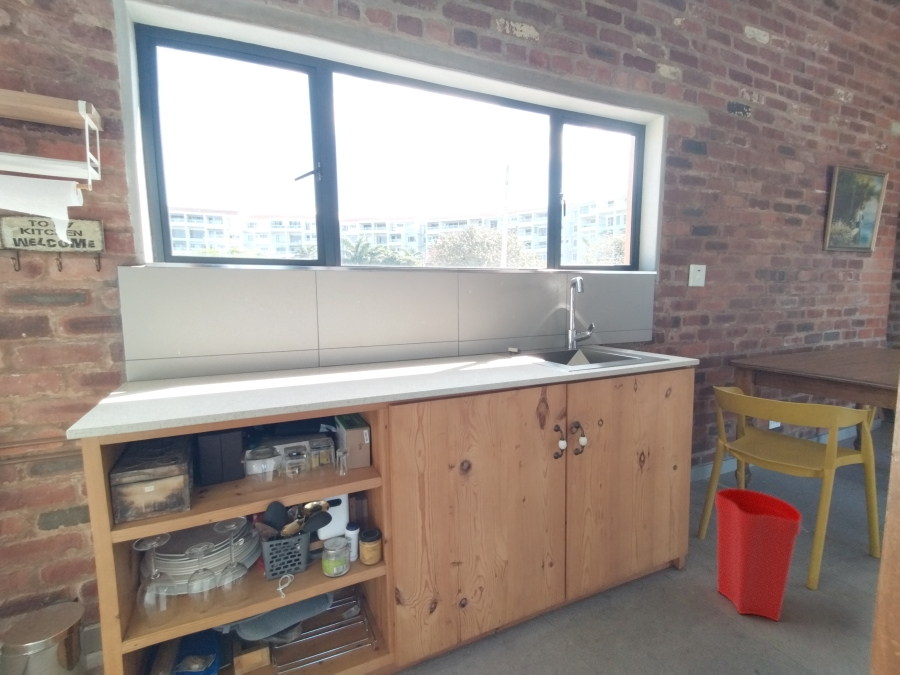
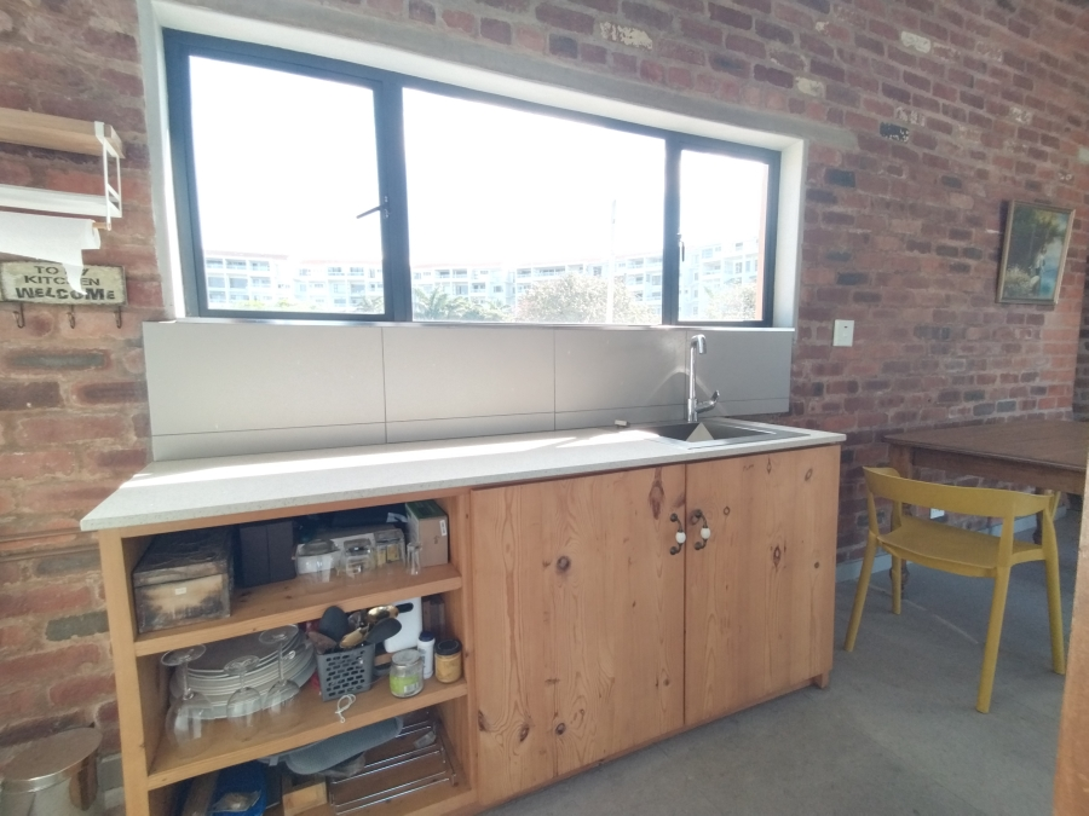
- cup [714,488,803,622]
